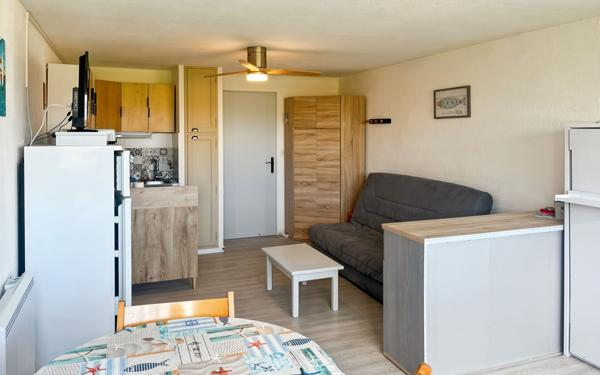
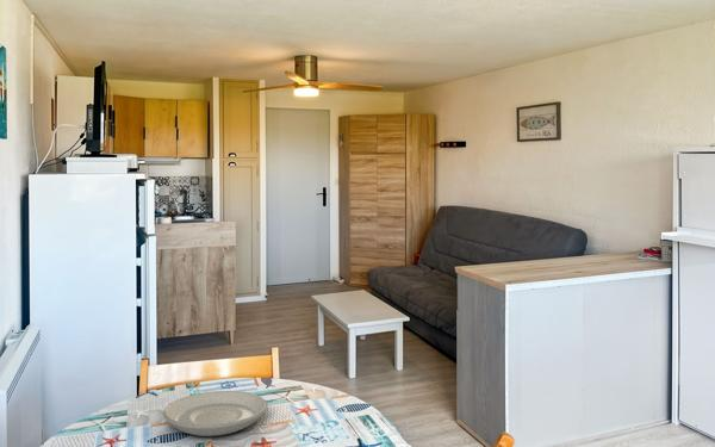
+ plate [162,390,268,437]
